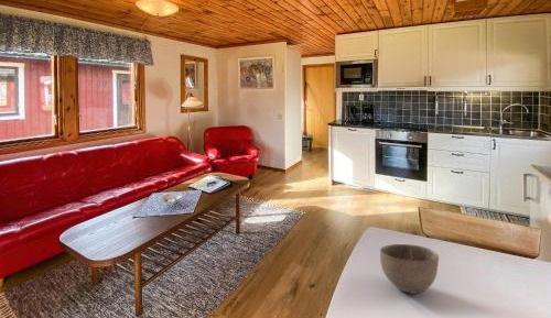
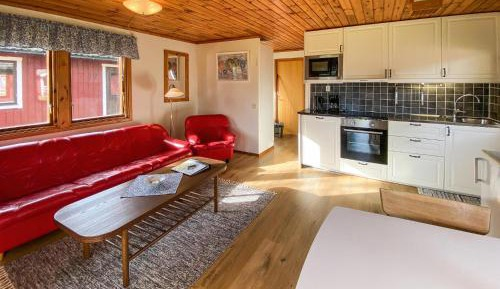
- bowl [379,243,440,295]
